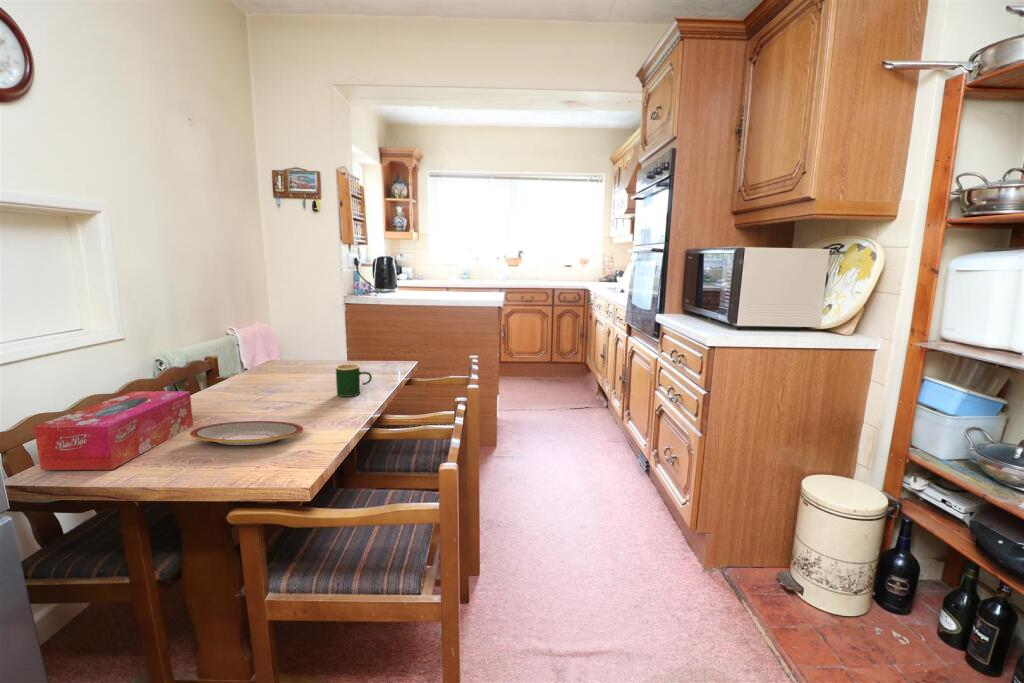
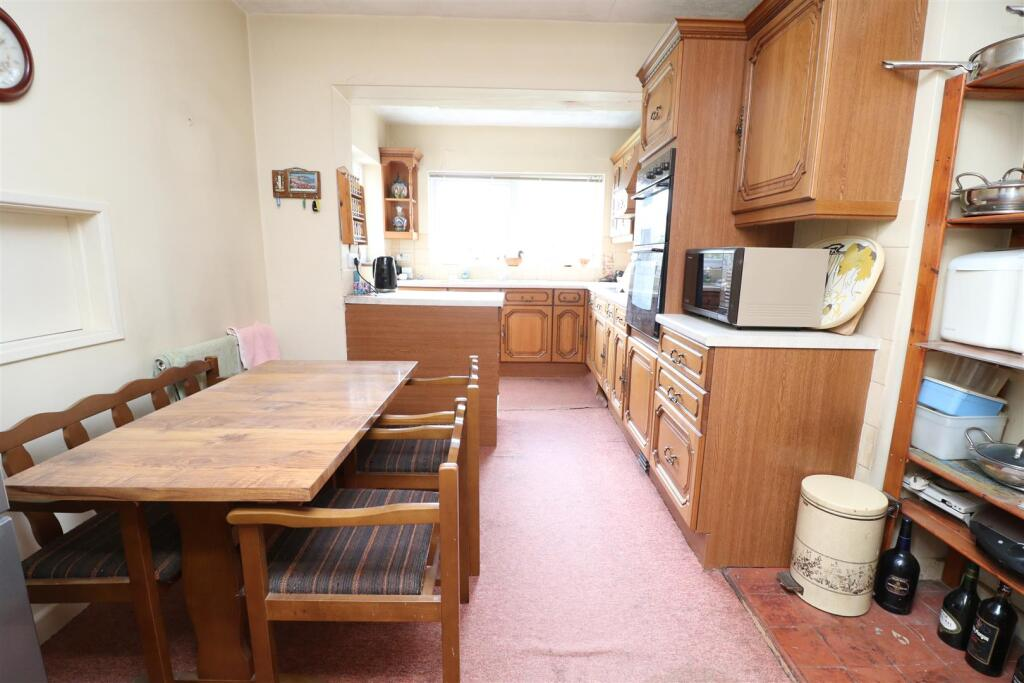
- tissue box [33,390,194,471]
- mug [334,363,373,398]
- plate [189,420,305,446]
